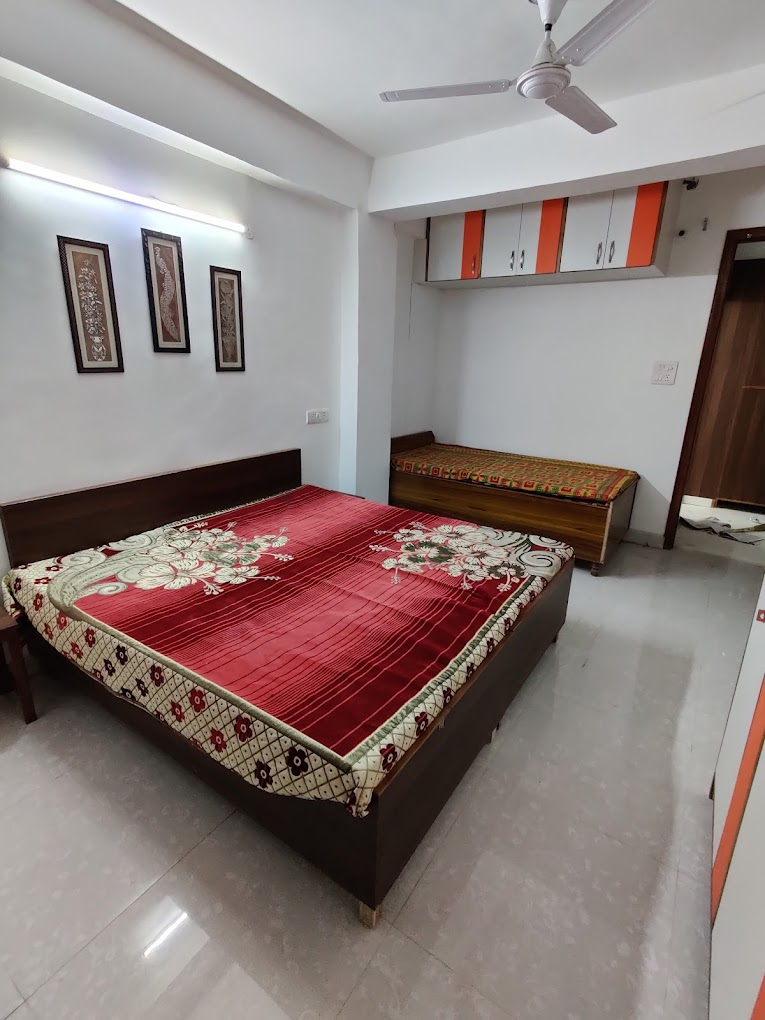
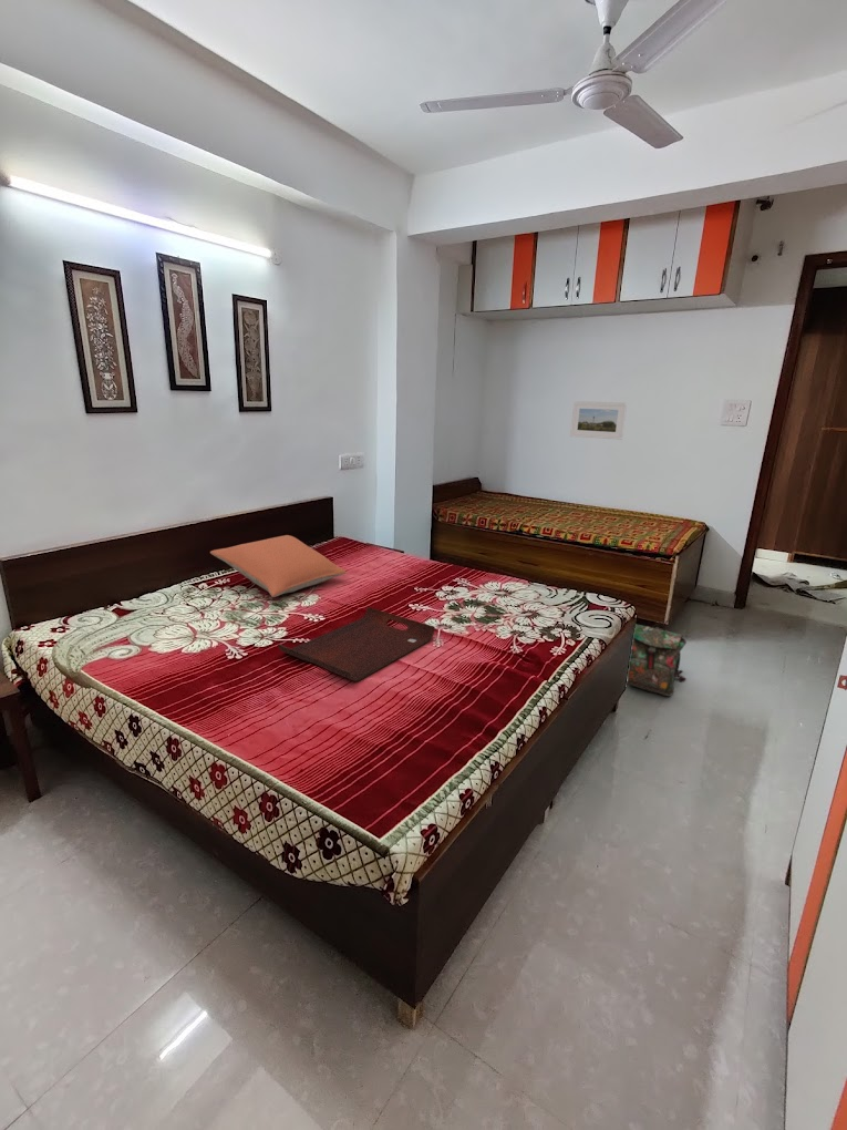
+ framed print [569,400,628,441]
+ pillow [209,534,348,598]
+ backpack [626,623,688,697]
+ serving tray [277,606,436,682]
